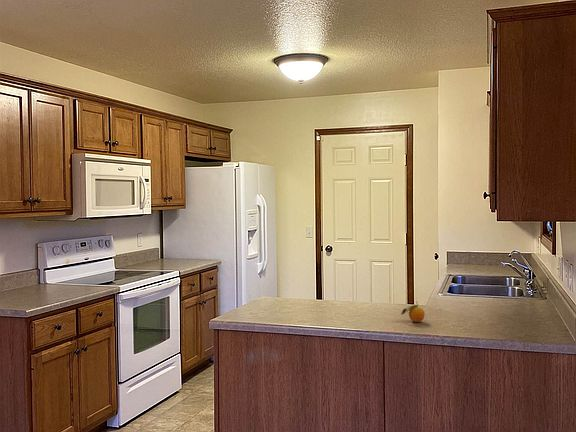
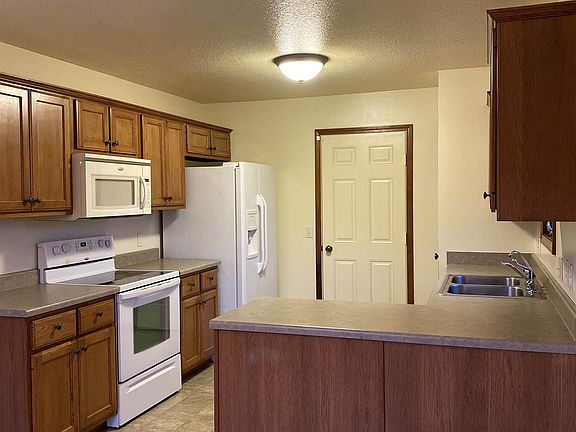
- fruit [400,301,426,323]
